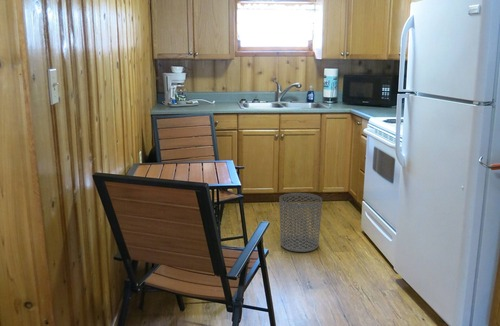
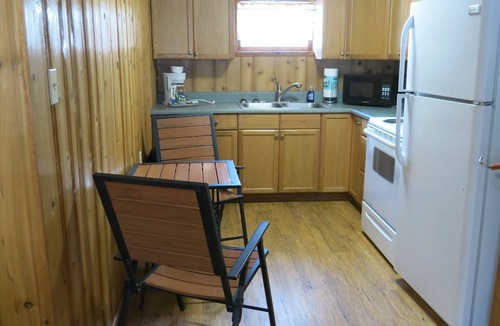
- waste bin [278,192,323,253]
